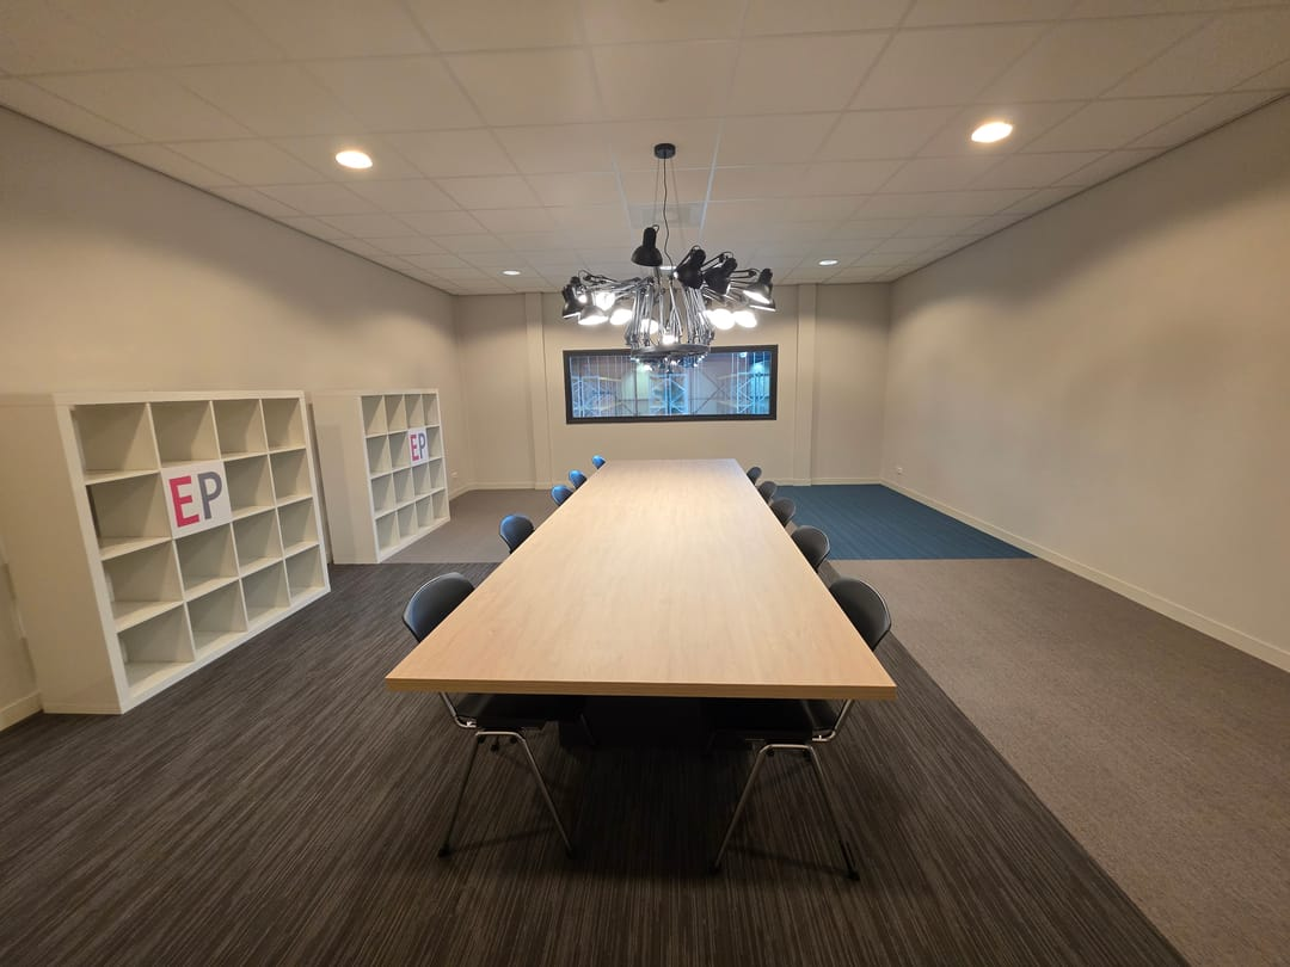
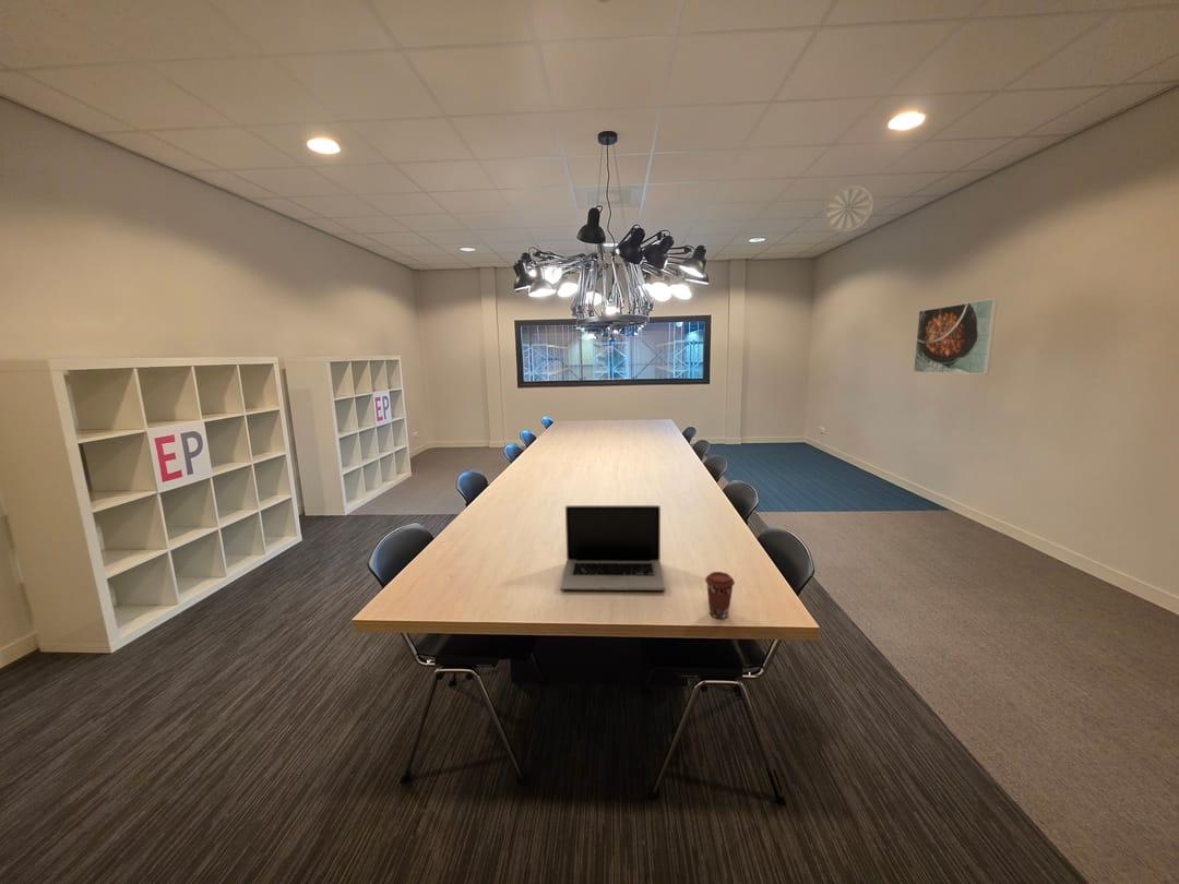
+ coffee cup [704,571,736,620]
+ laptop [559,504,667,592]
+ ceiling vent [823,184,874,232]
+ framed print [913,298,999,375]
